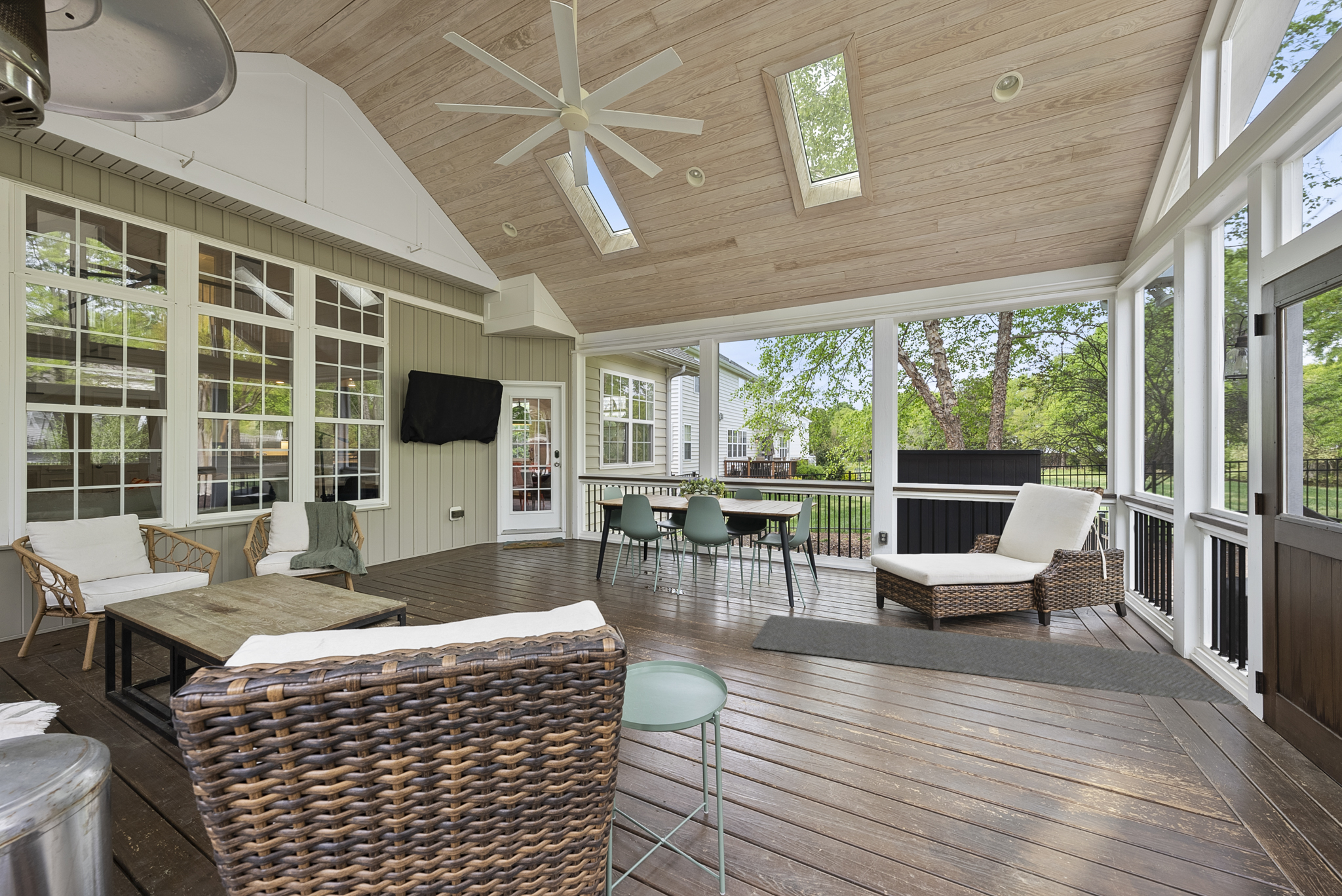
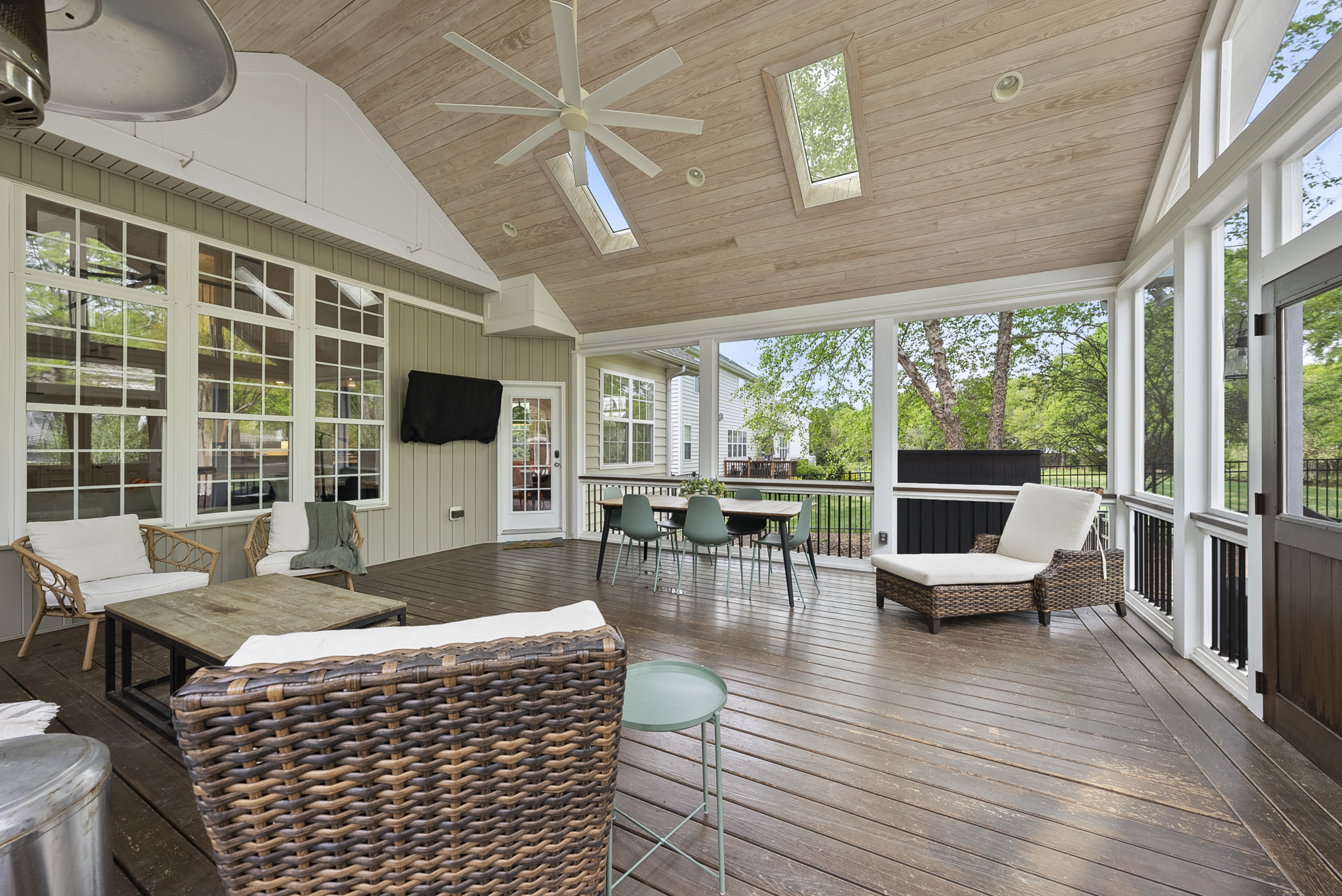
- rug [752,614,1244,706]
